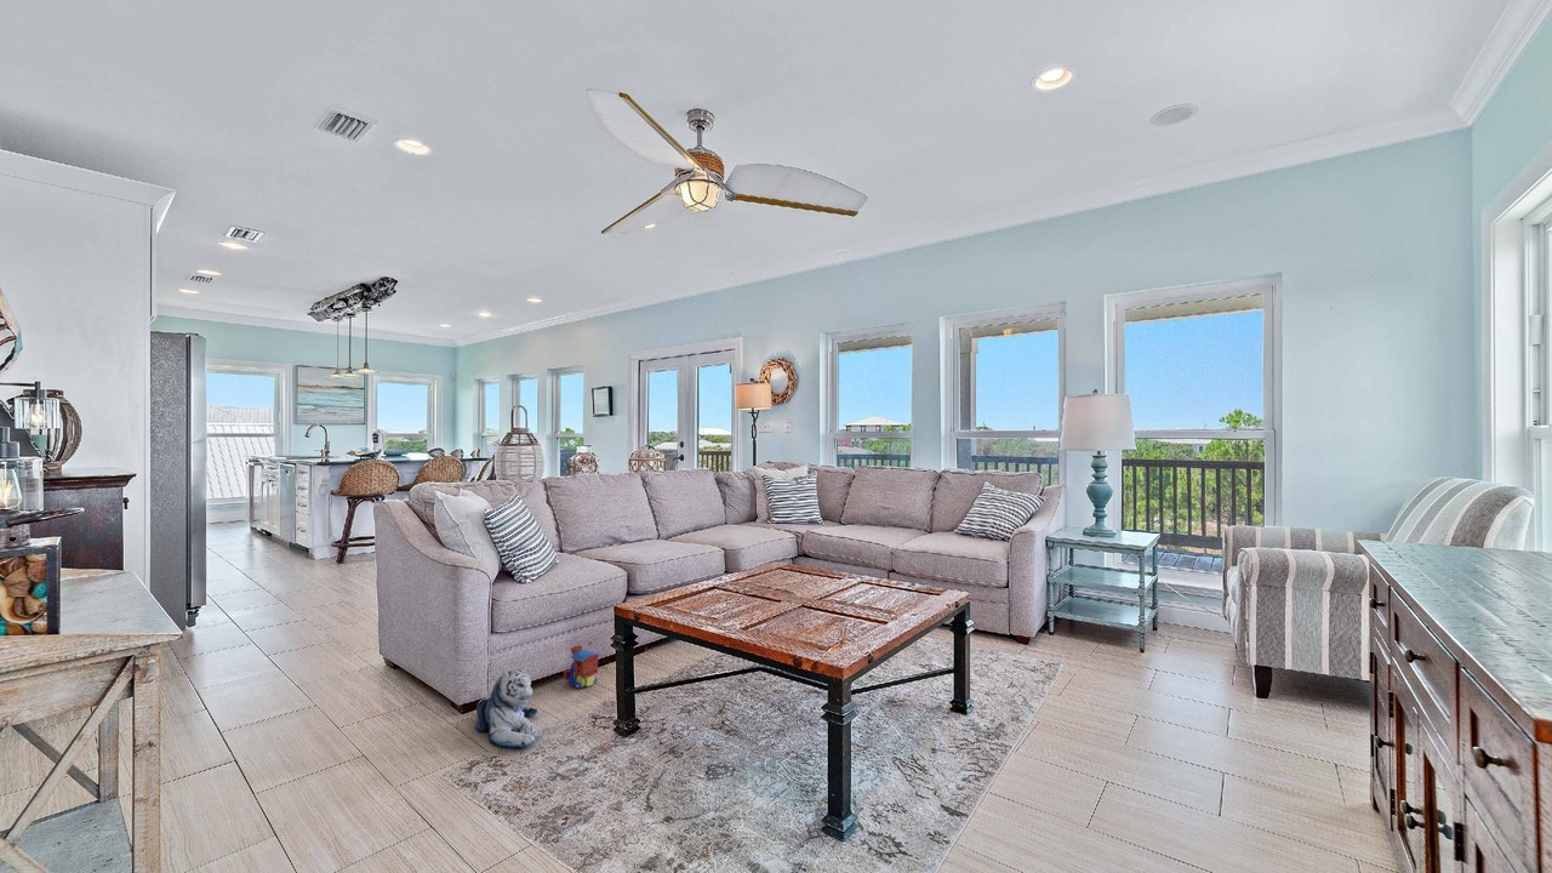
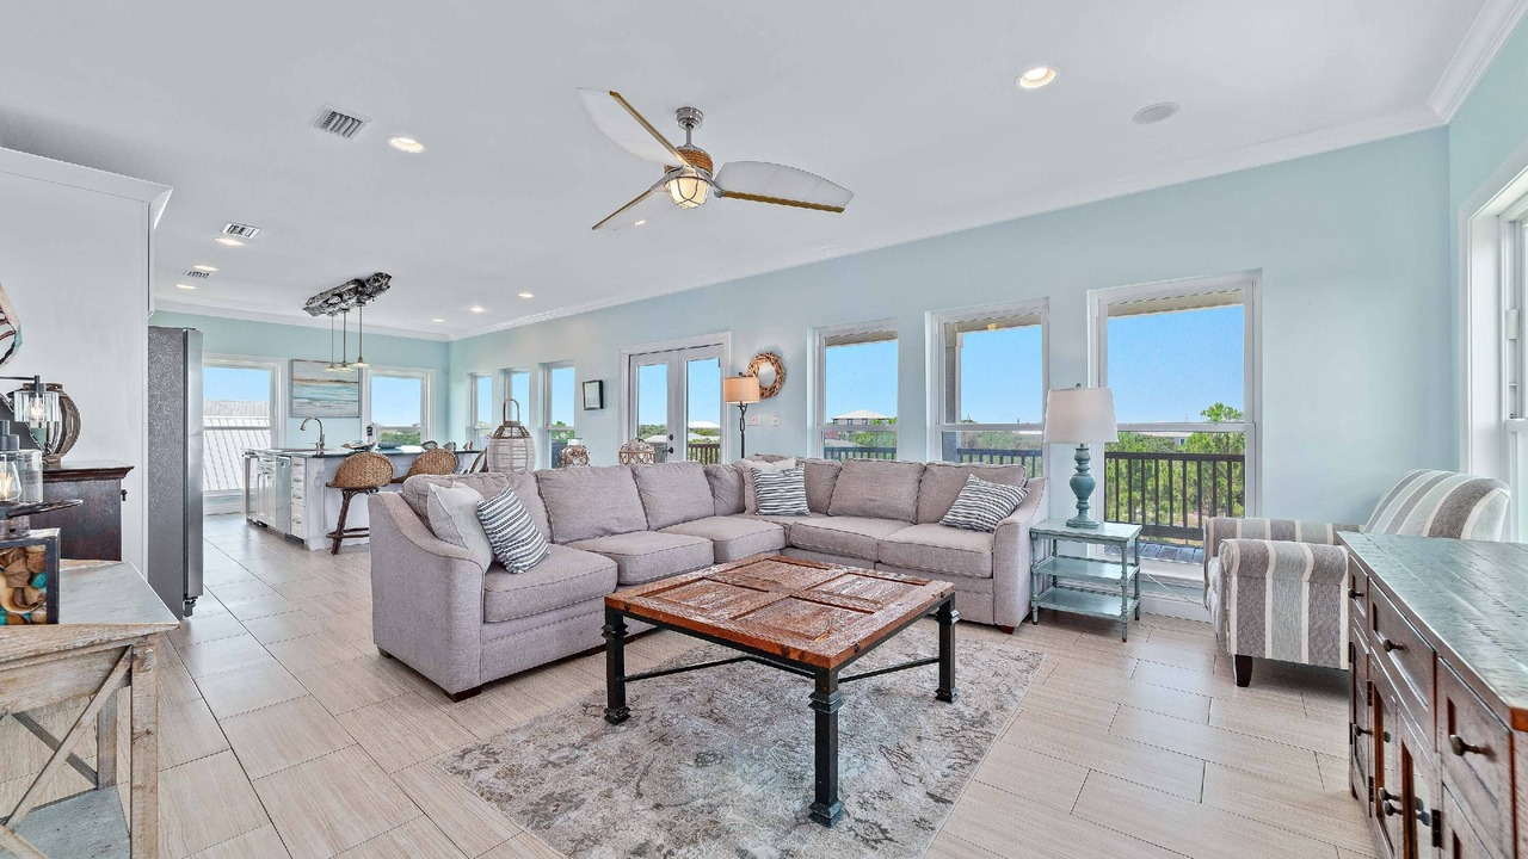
- plush toy [474,669,538,749]
- toy train [563,645,601,690]
